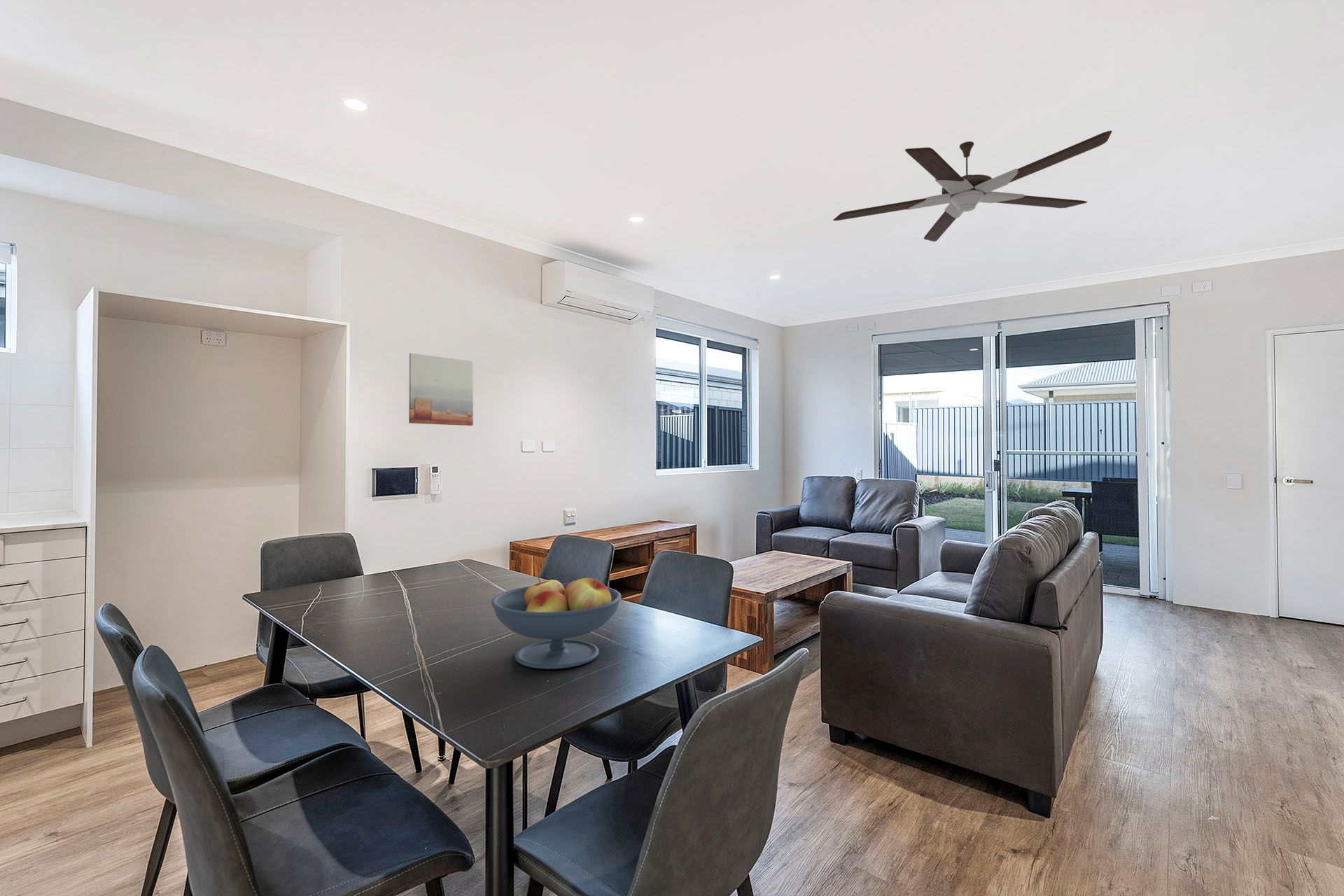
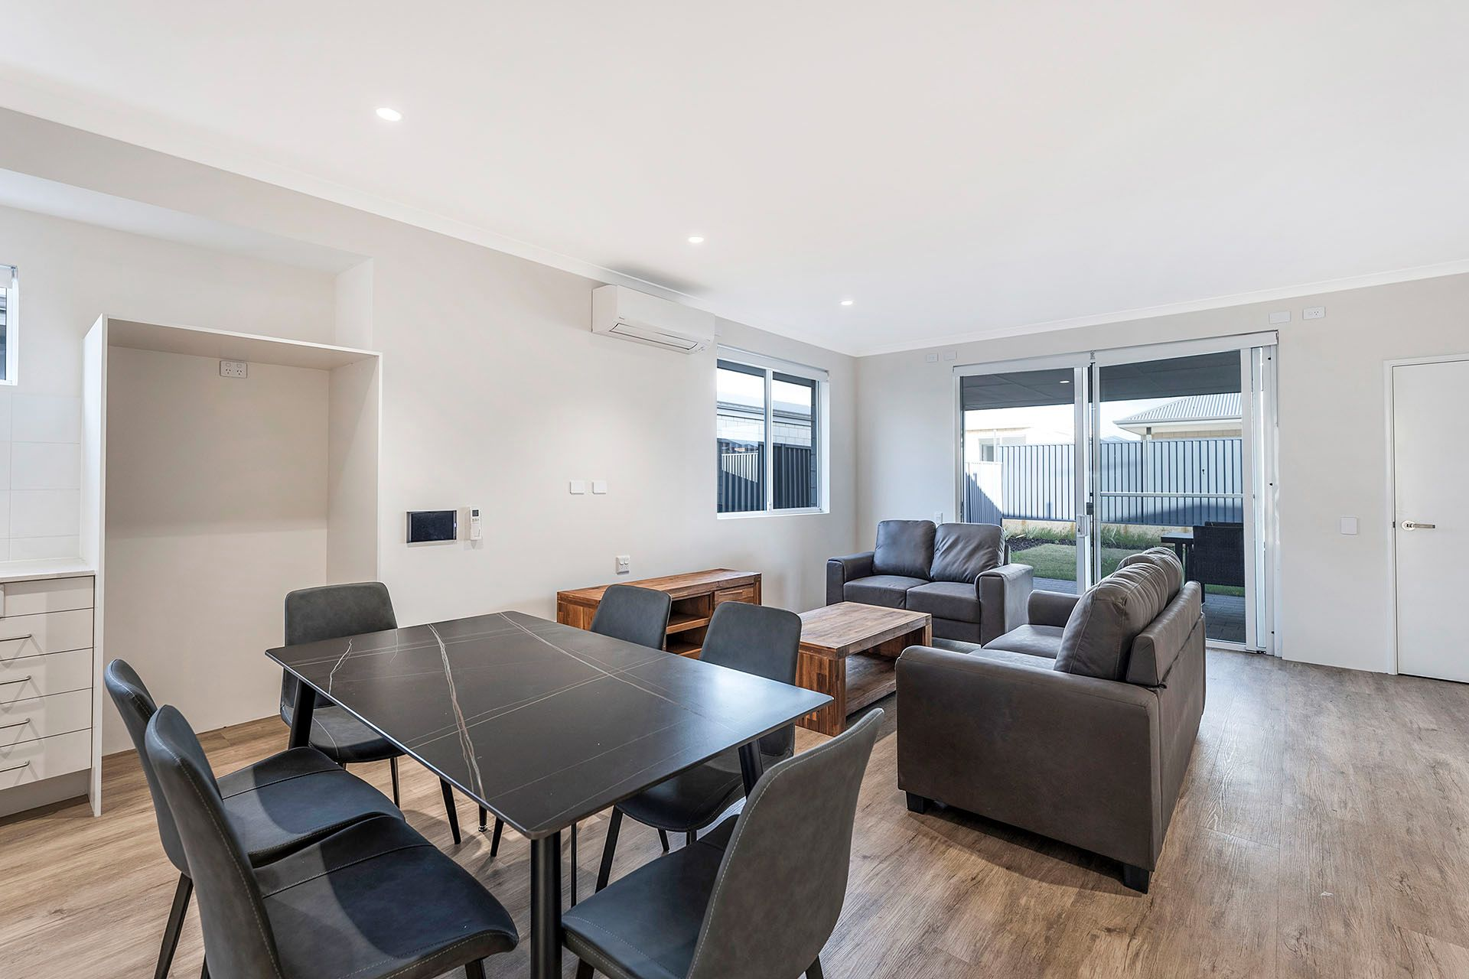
- wall art [408,353,474,426]
- fruit bowl [491,577,622,670]
- ceiling fan [832,130,1113,242]
